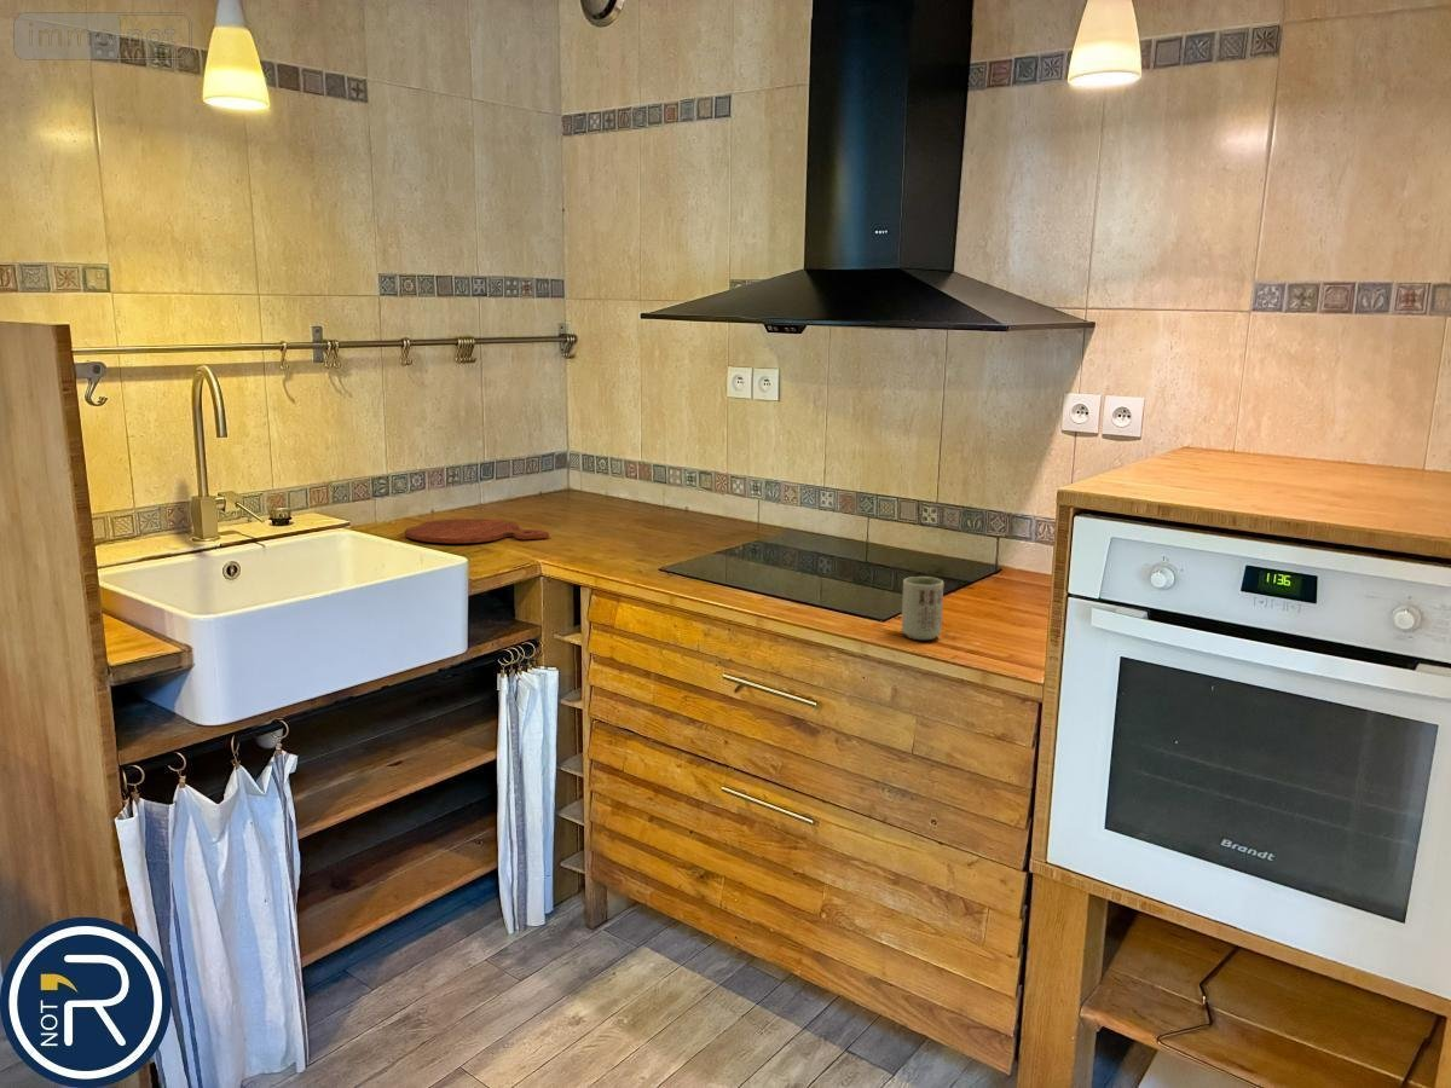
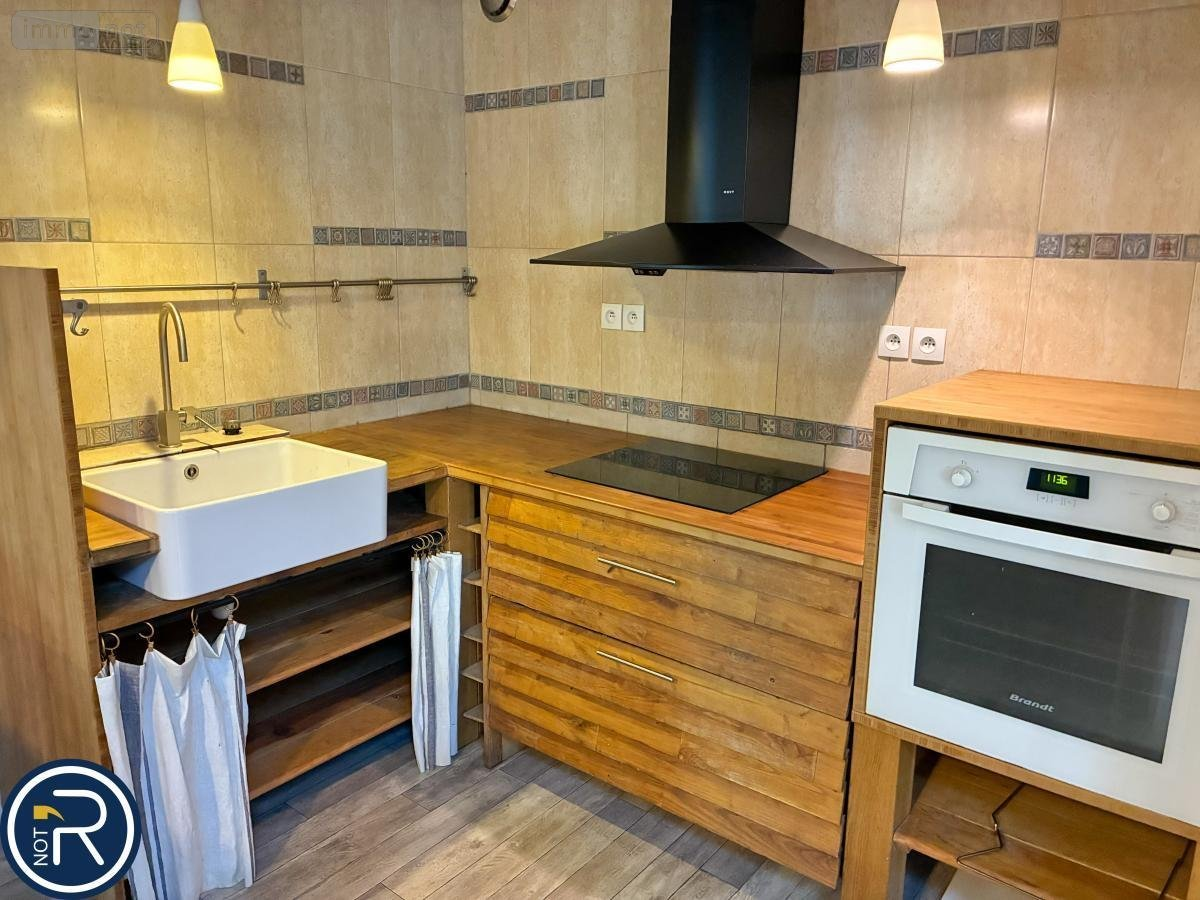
- cutting board [404,517,550,544]
- cup [901,575,944,641]
